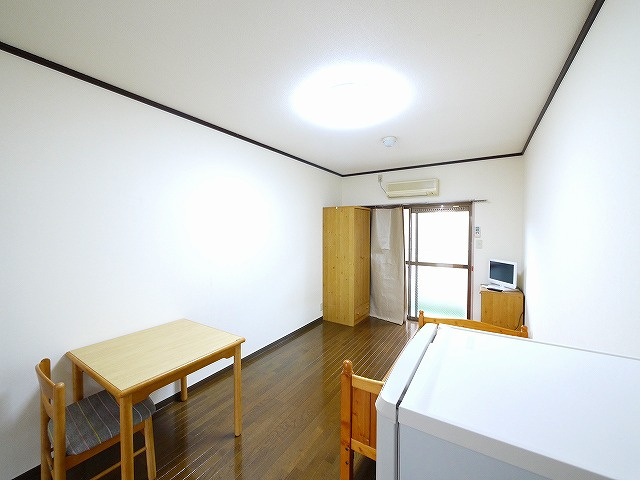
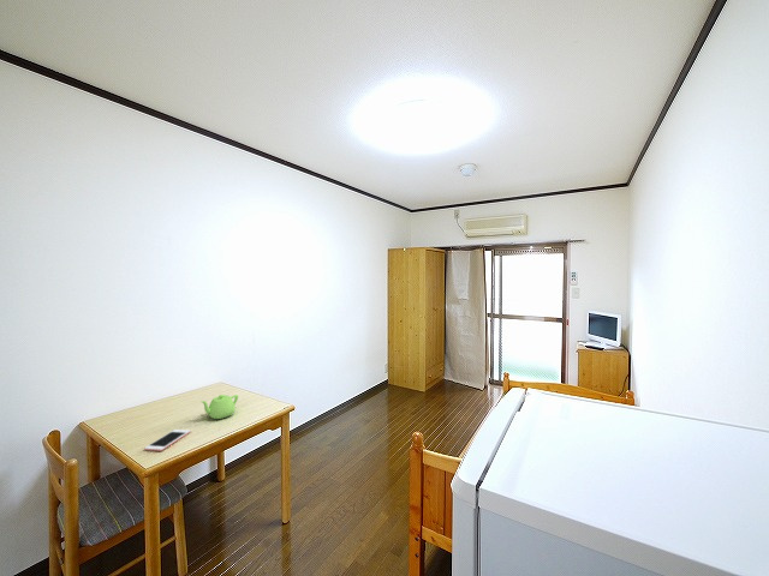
+ teapot [199,394,239,420]
+ cell phone [143,428,192,452]
